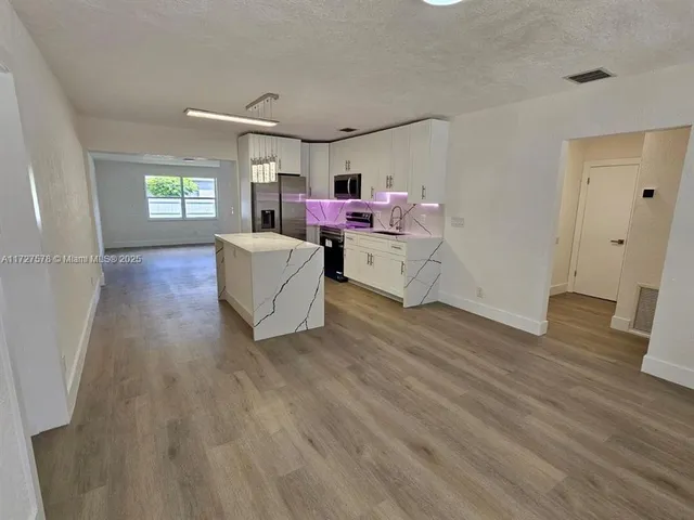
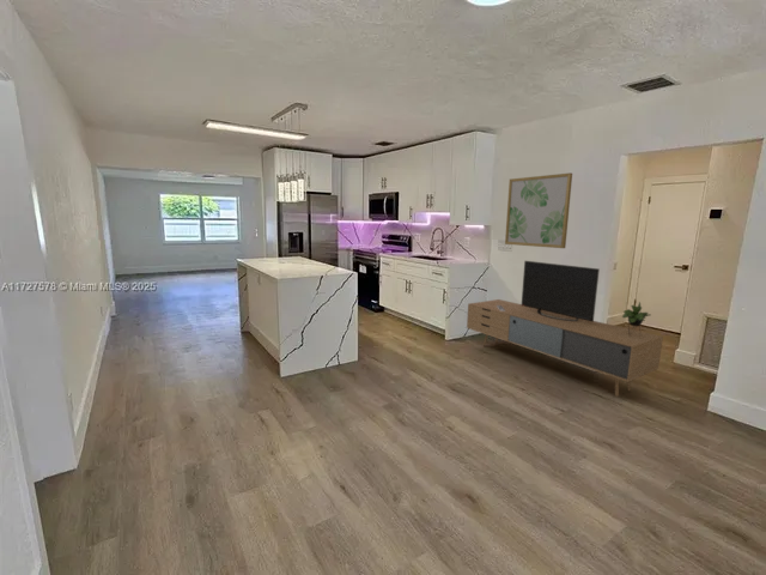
+ wall art [504,172,573,249]
+ media console [466,260,664,398]
